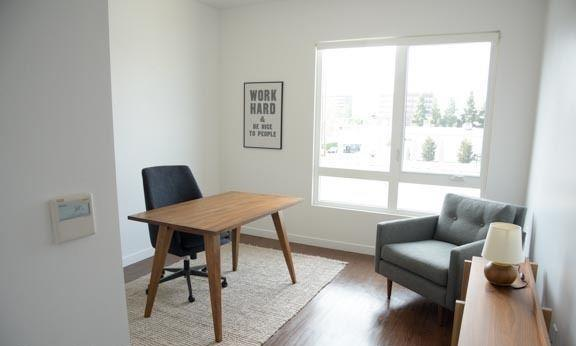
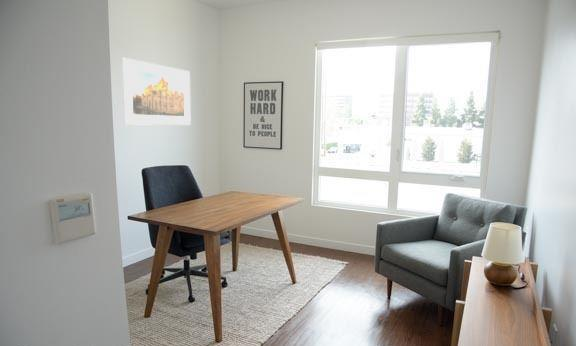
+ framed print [121,57,192,126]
